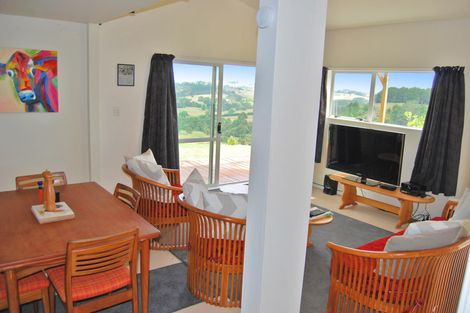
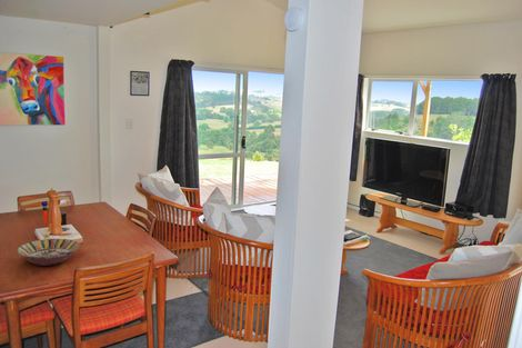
+ serving bowl [16,238,81,267]
